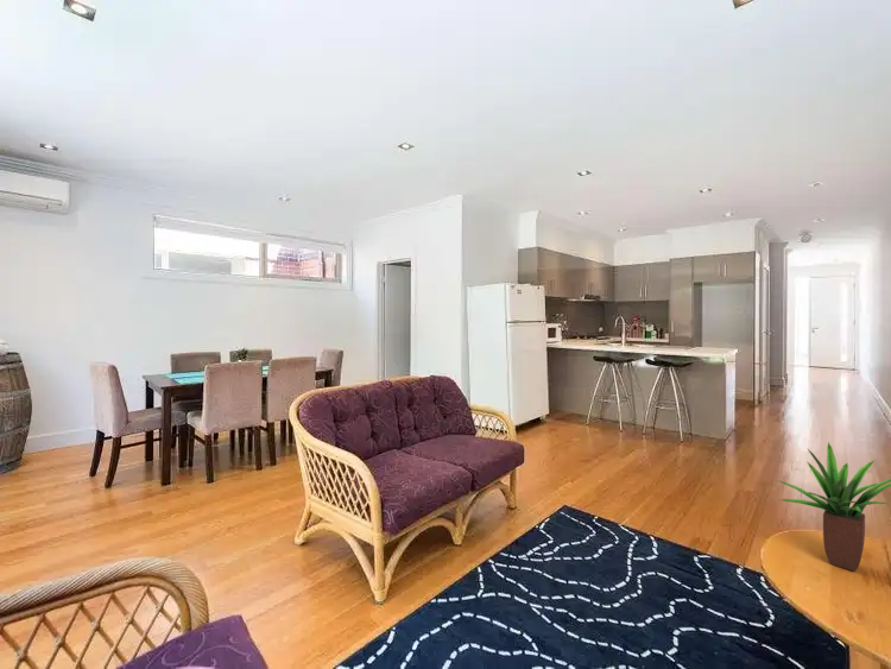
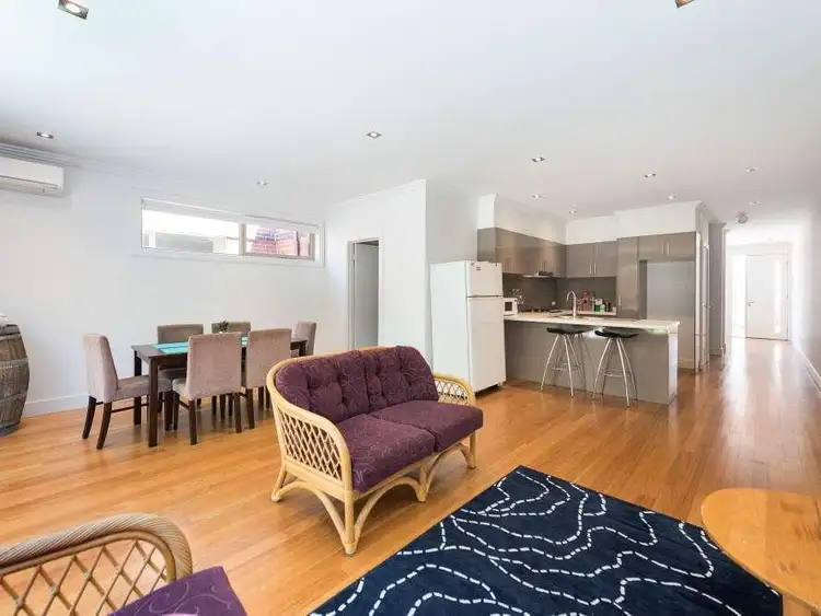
- potted plant [777,441,891,573]
